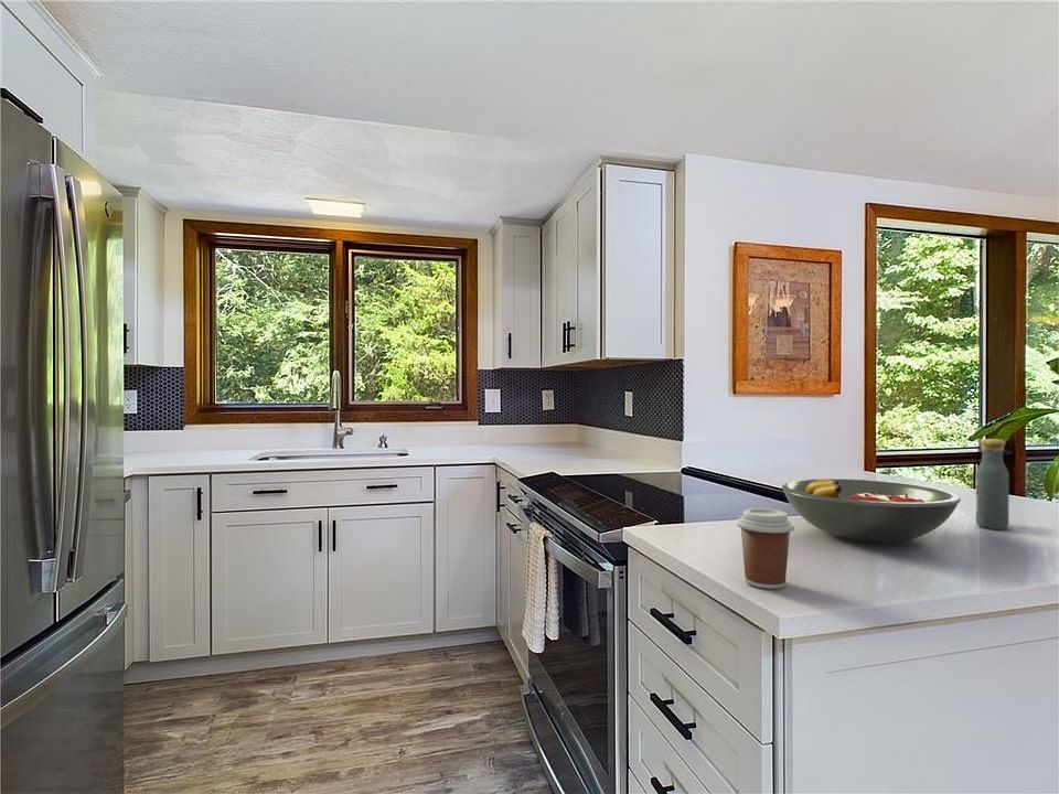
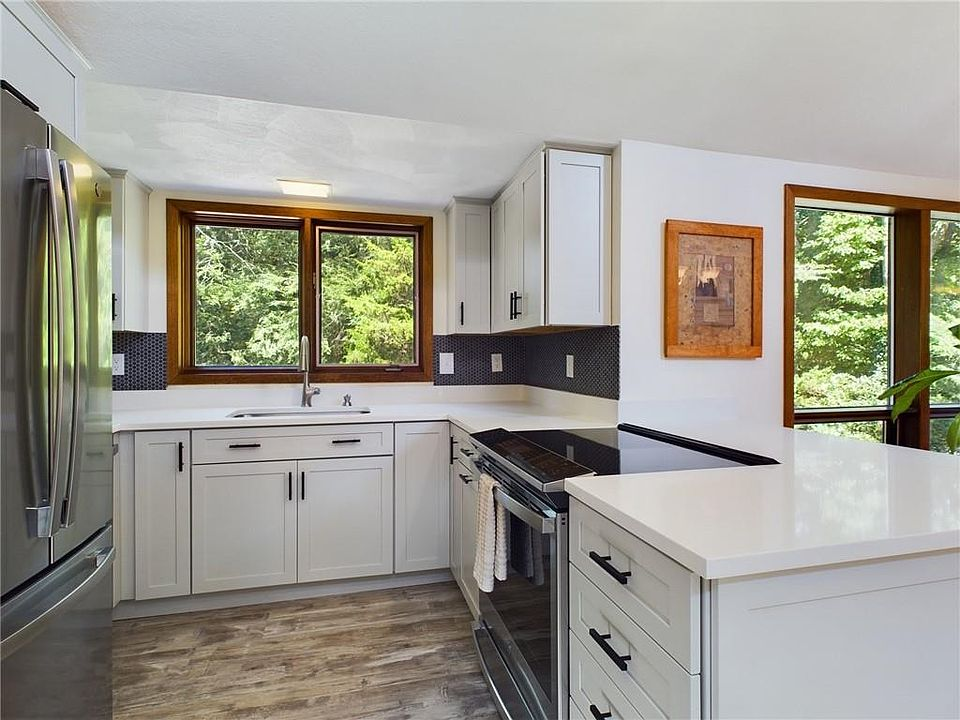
- vodka [975,438,1010,530]
- fruit bowl [781,478,962,543]
- coffee cup [736,507,795,590]
